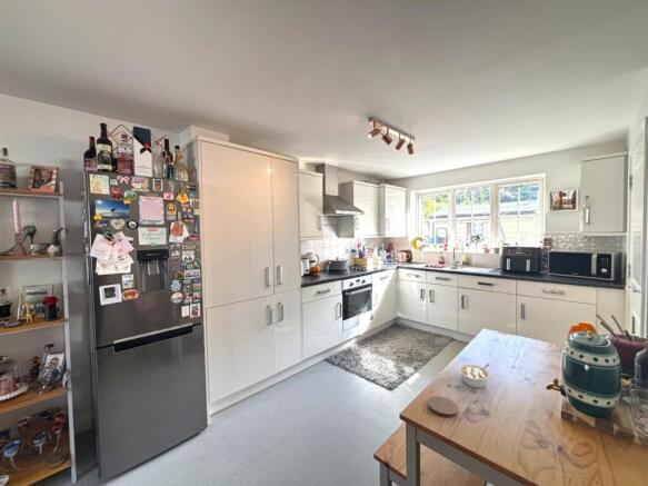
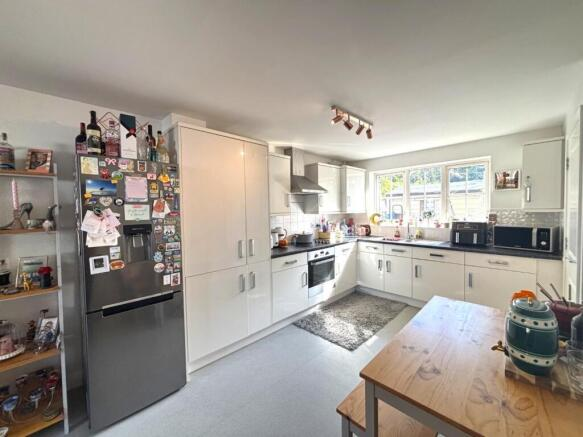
- coaster [427,395,459,419]
- legume [457,363,492,389]
